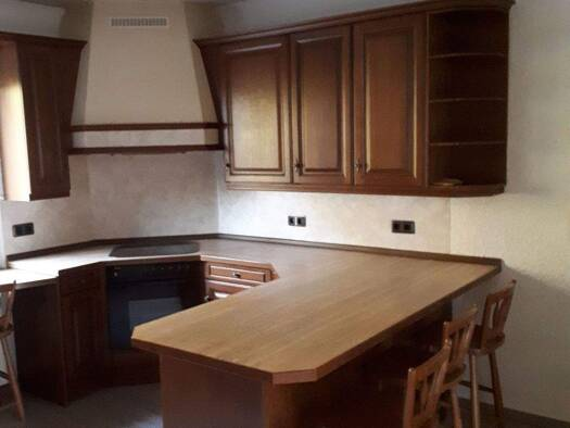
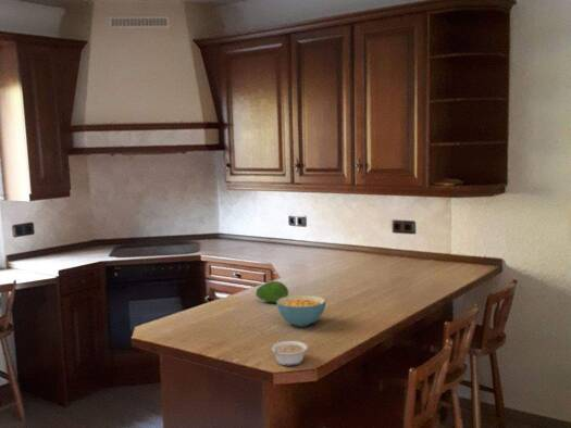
+ fruit [255,280,289,304]
+ legume [270,340,309,367]
+ cereal bowl [275,294,327,328]
